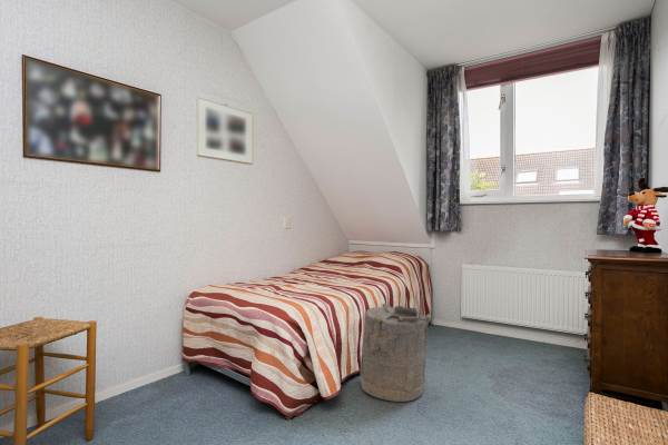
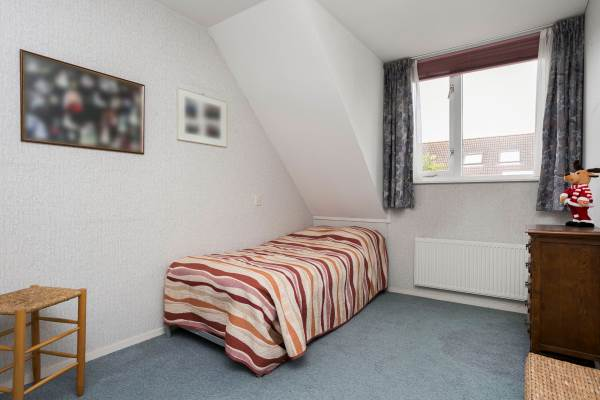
- laundry hamper [360,303,432,403]
